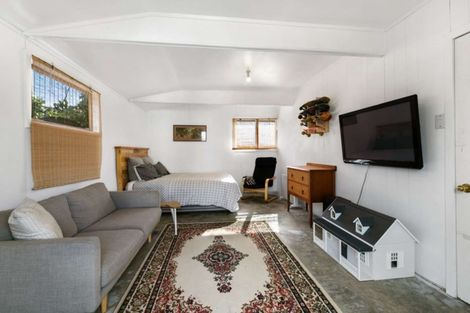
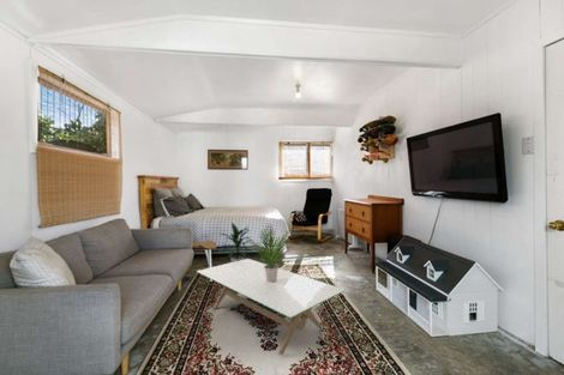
+ potted plant [246,223,294,282]
+ indoor plant [216,222,256,262]
+ coffee table [196,258,347,356]
